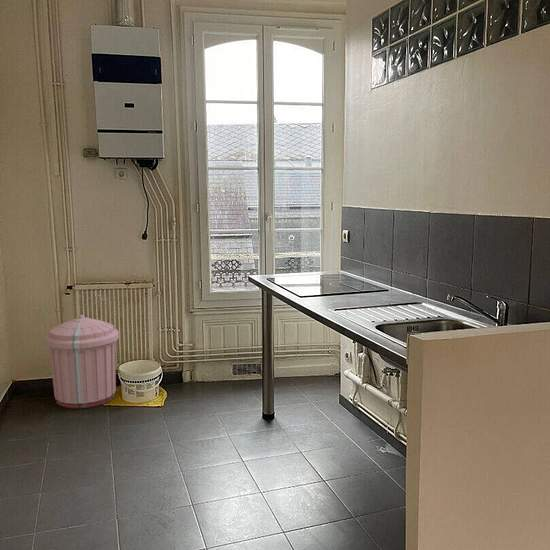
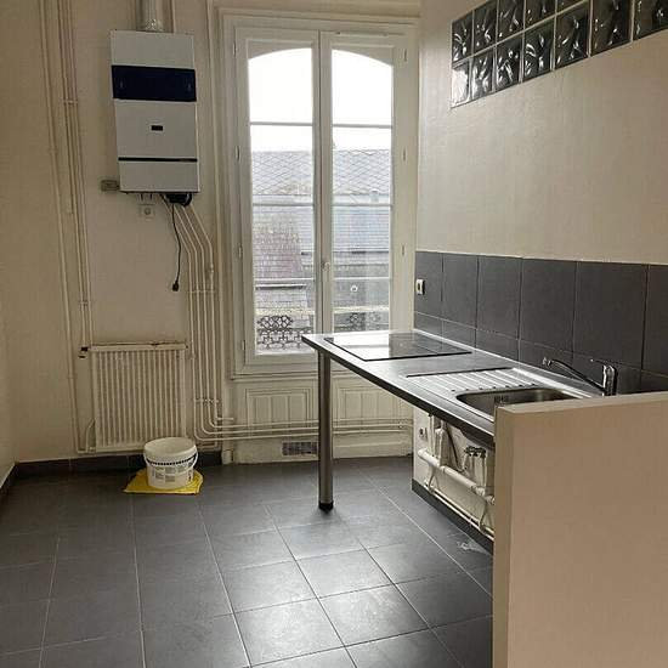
- trash can [44,314,120,409]
